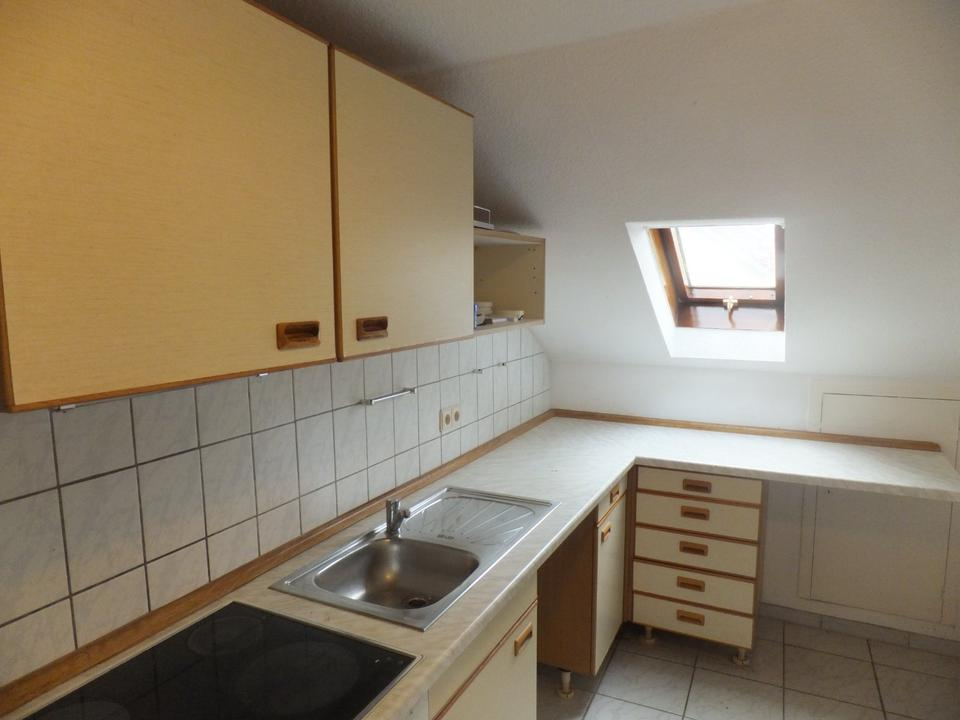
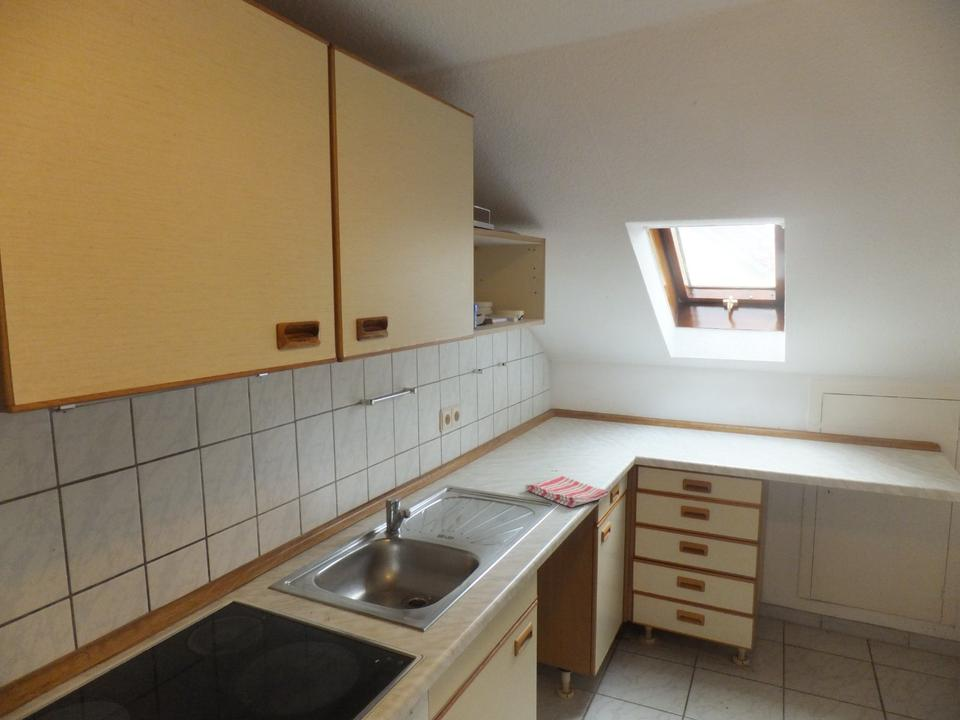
+ dish towel [524,475,610,508]
